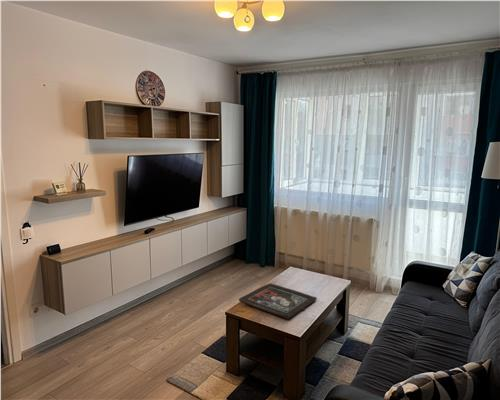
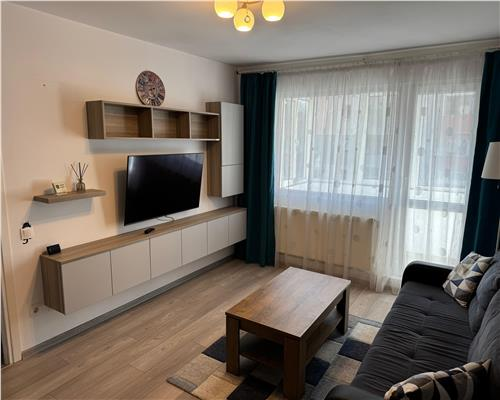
- religious icon [238,282,318,320]
